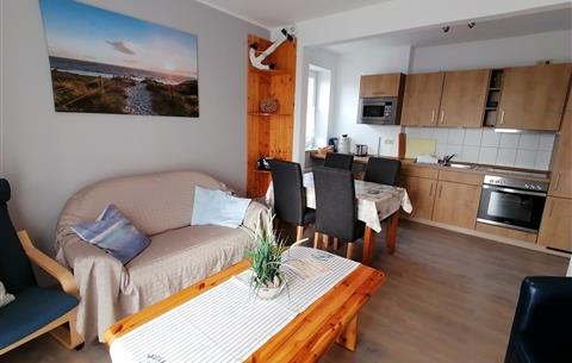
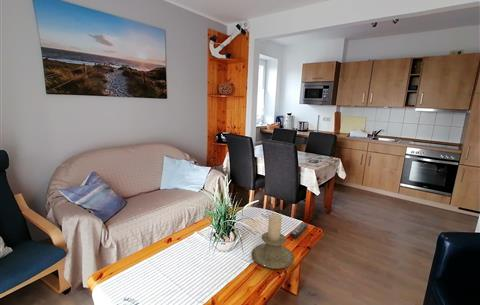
+ remote control [289,222,309,240]
+ candle holder [251,213,295,270]
